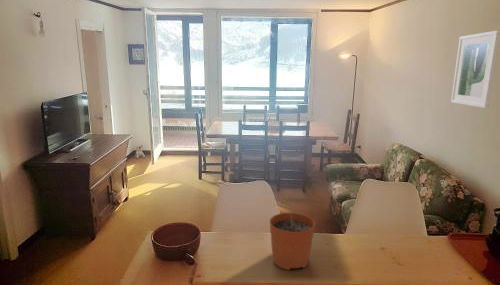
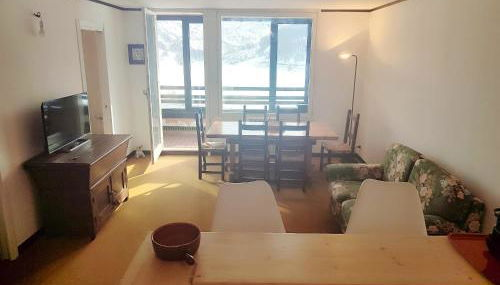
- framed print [450,29,500,109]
- plant pot [269,199,316,271]
